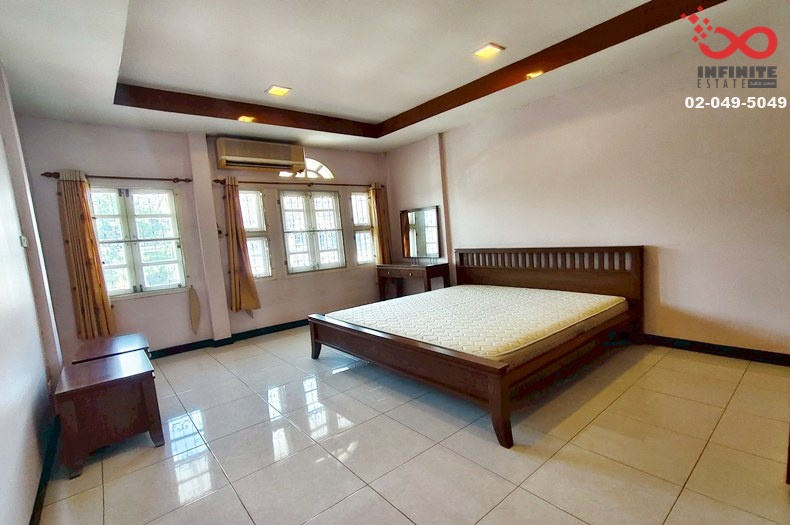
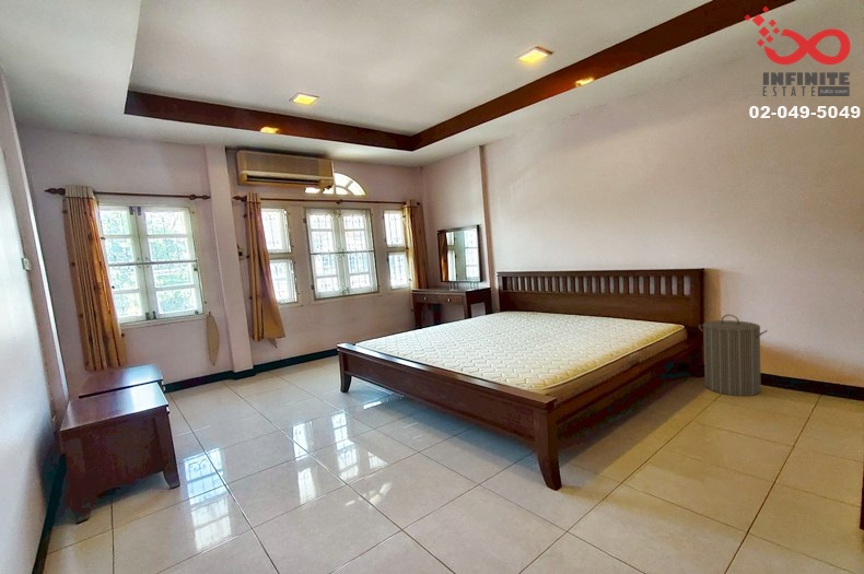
+ laundry hamper [698,314,769,397]
